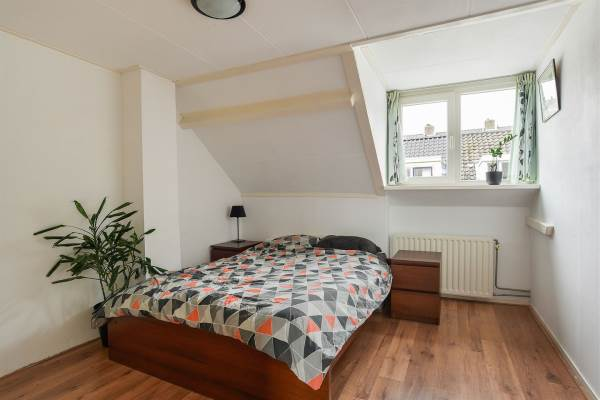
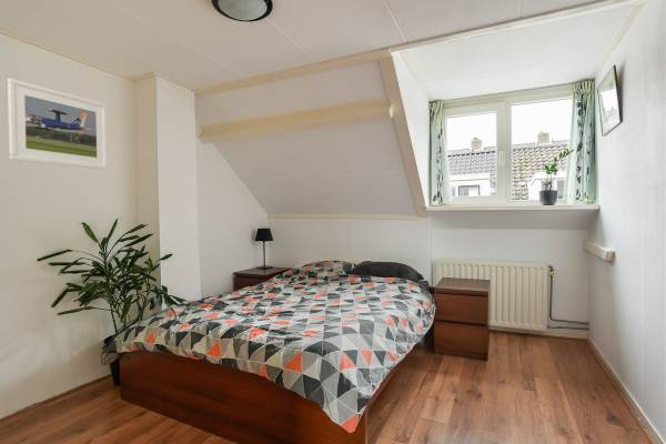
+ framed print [7,78,109,171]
